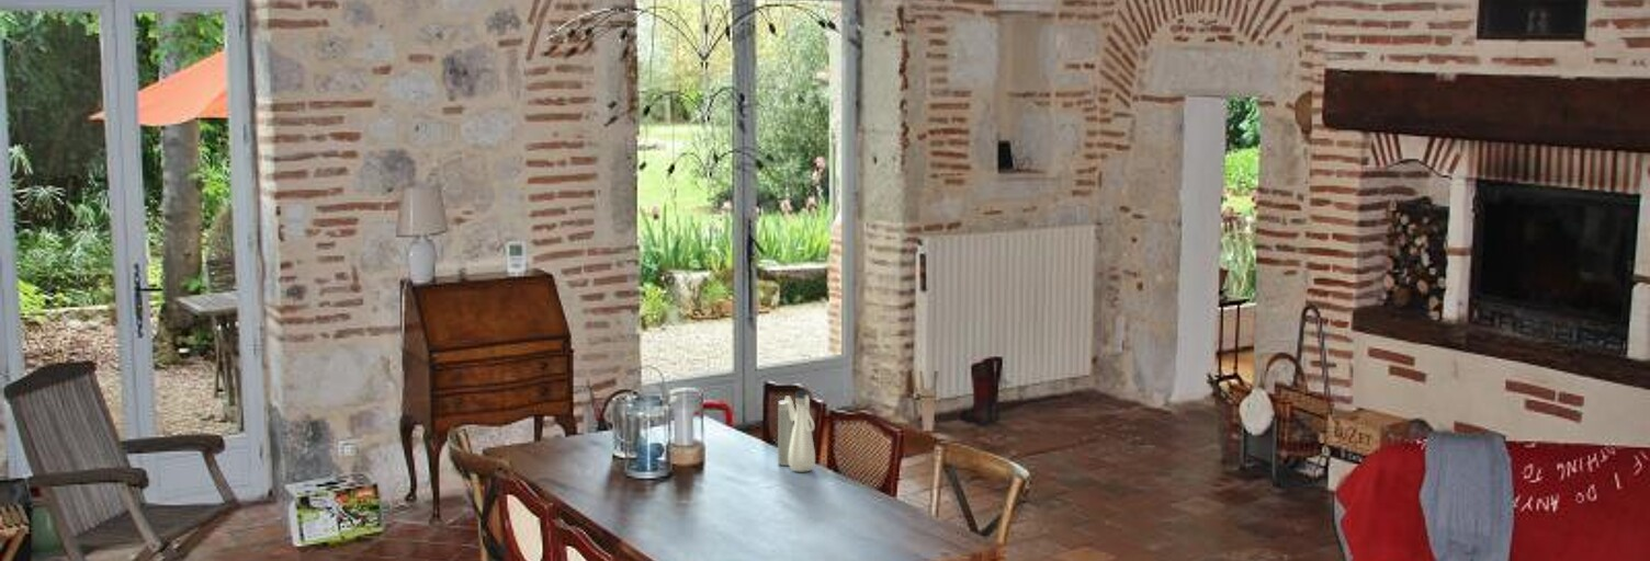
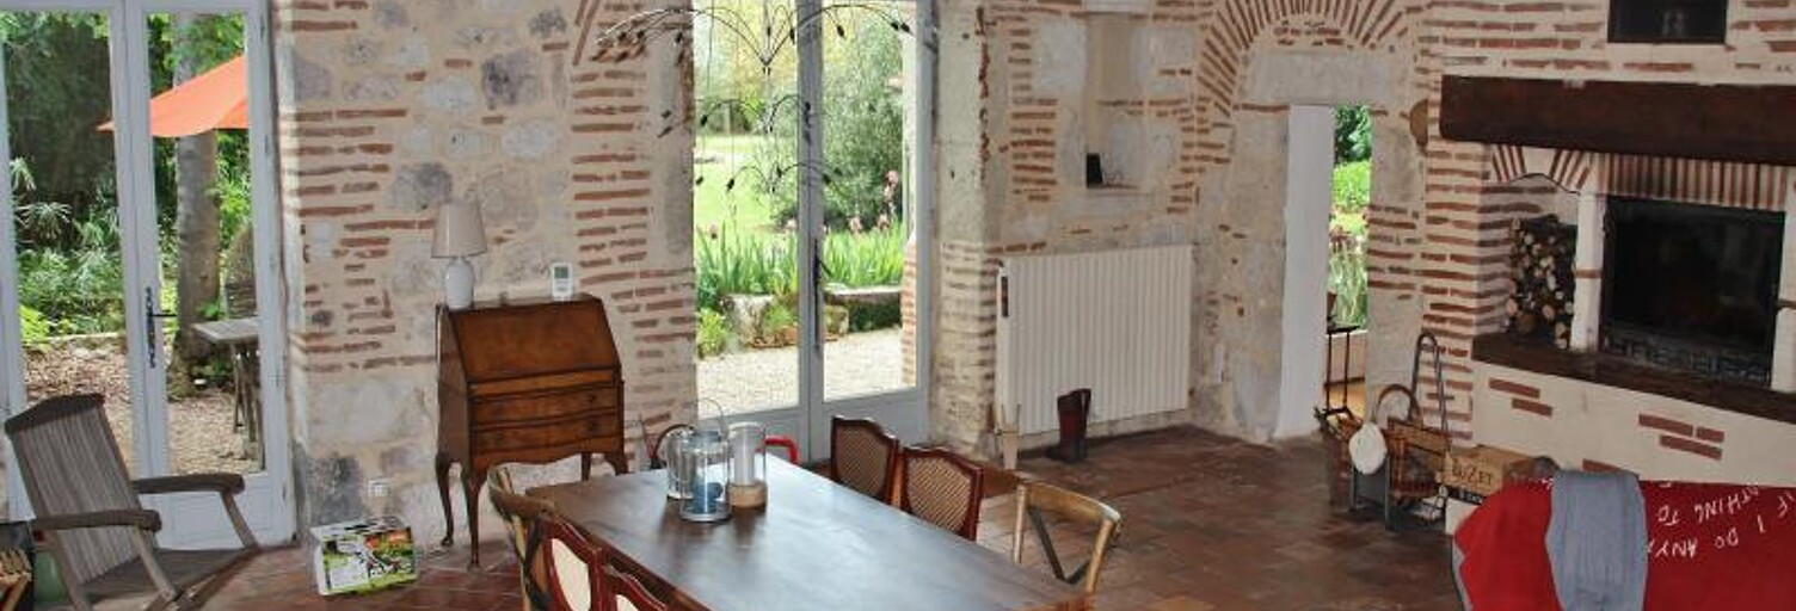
- water bottle [777,389,816,472]
